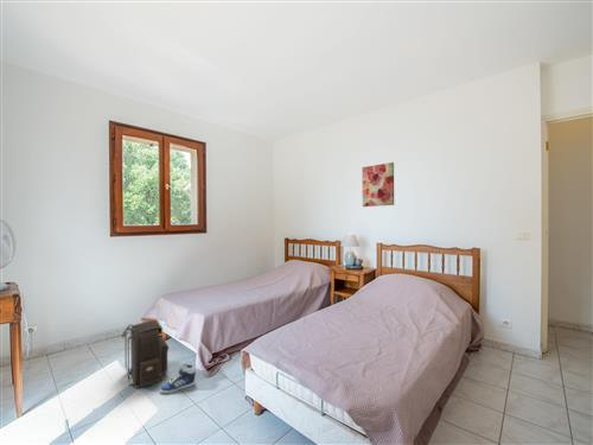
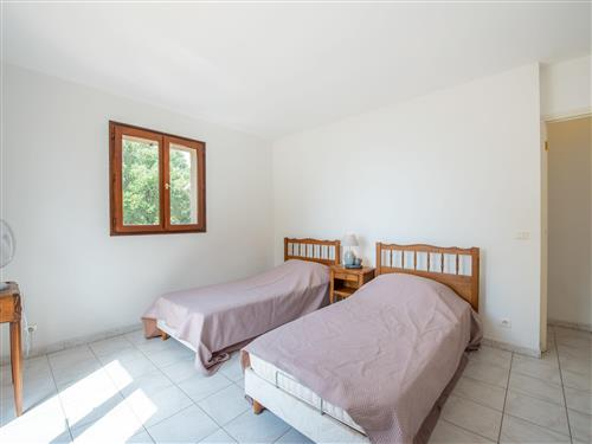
- sneaker [159,362,197,394]
- wall art [361,161,395,208]
- backpack [120,319,170,389]
